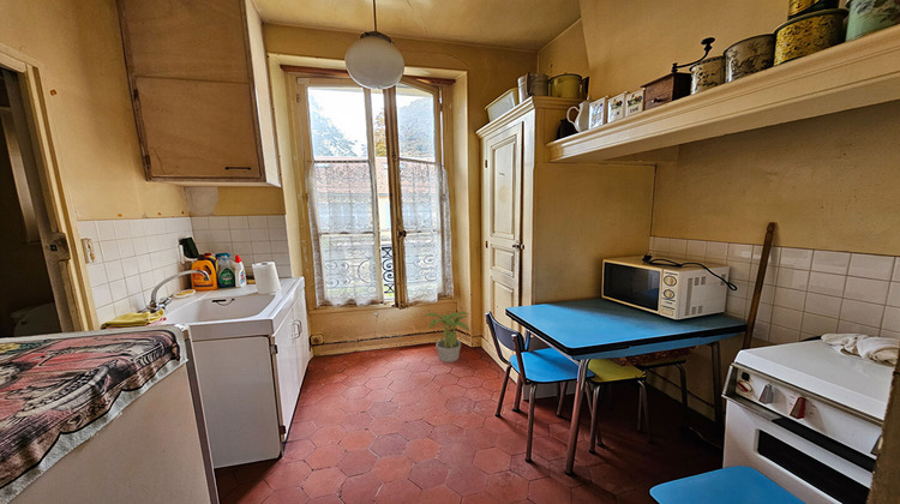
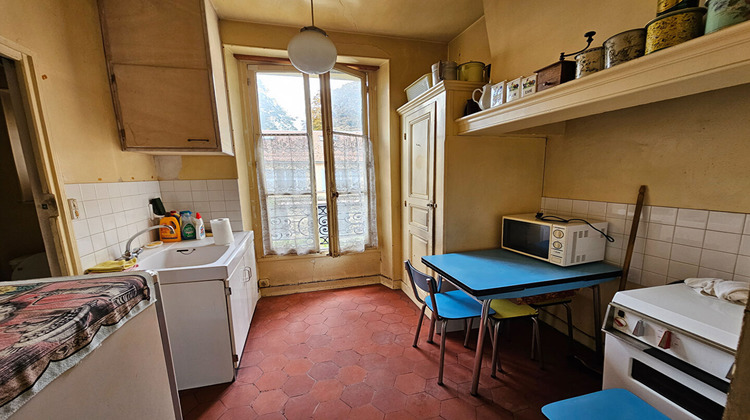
- potted plant [422,311,470,364]
